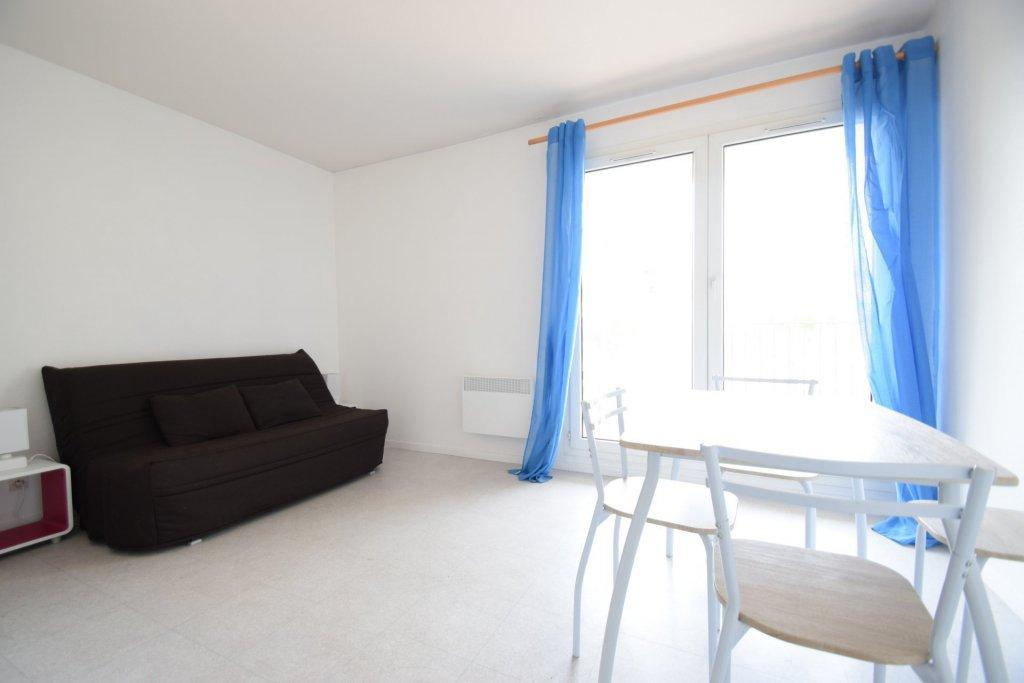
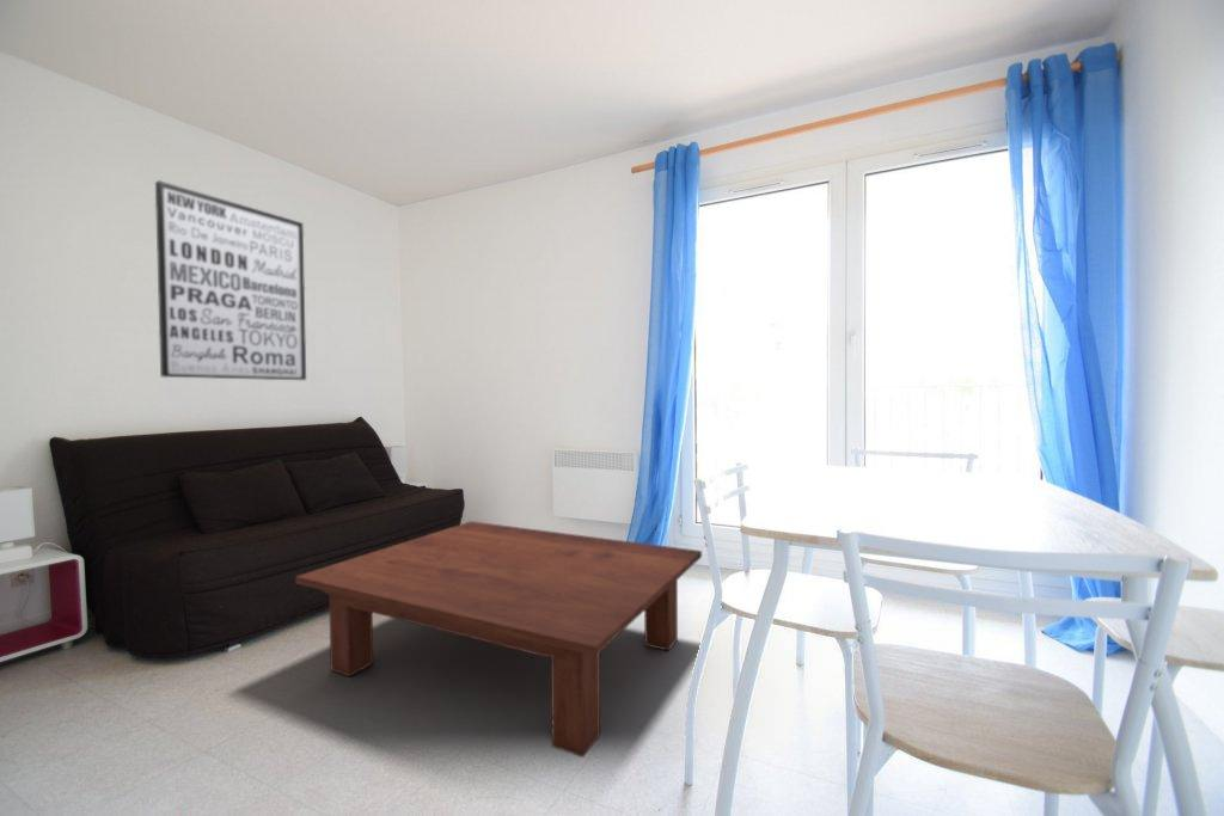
+ wall art [154,179,307,381]
+ coffee table [294,520,703,759]
